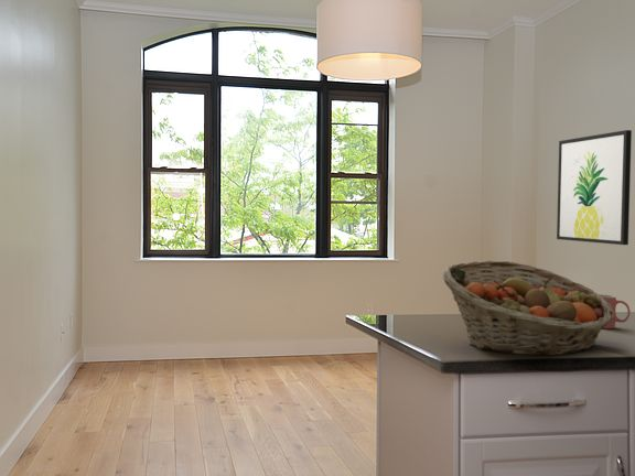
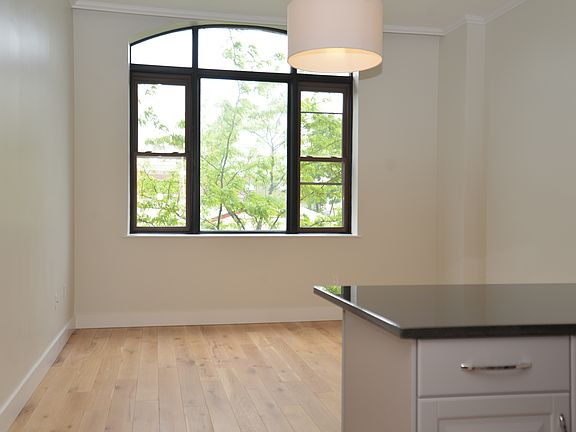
- mug [599,293,632,329]
- fruit basket [441,260,614,356]
- wall art [556,129,633,246]
